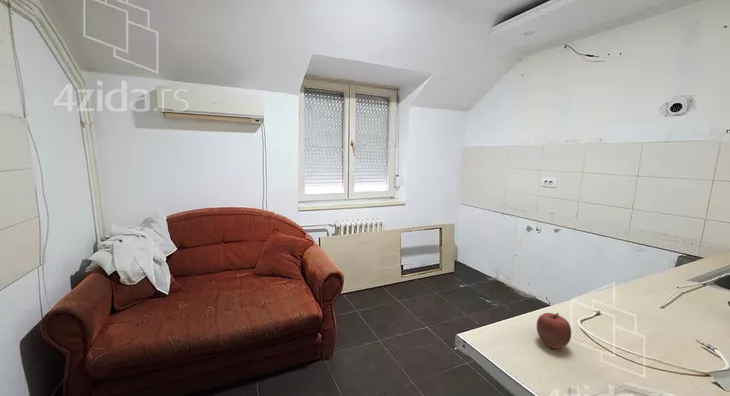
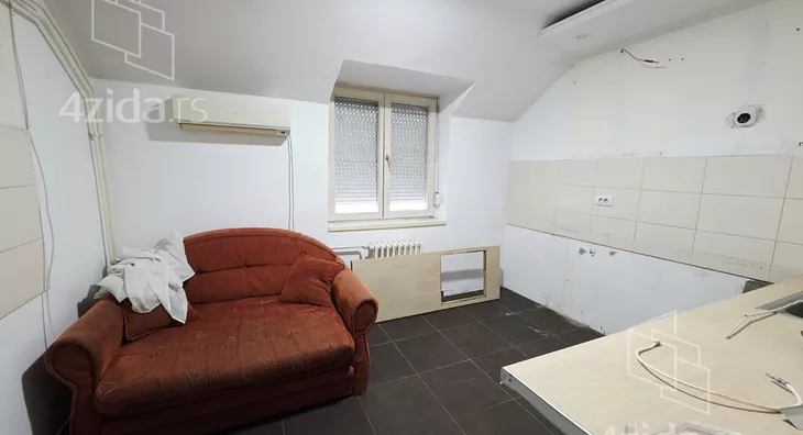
- apple [535,312,572,350]
